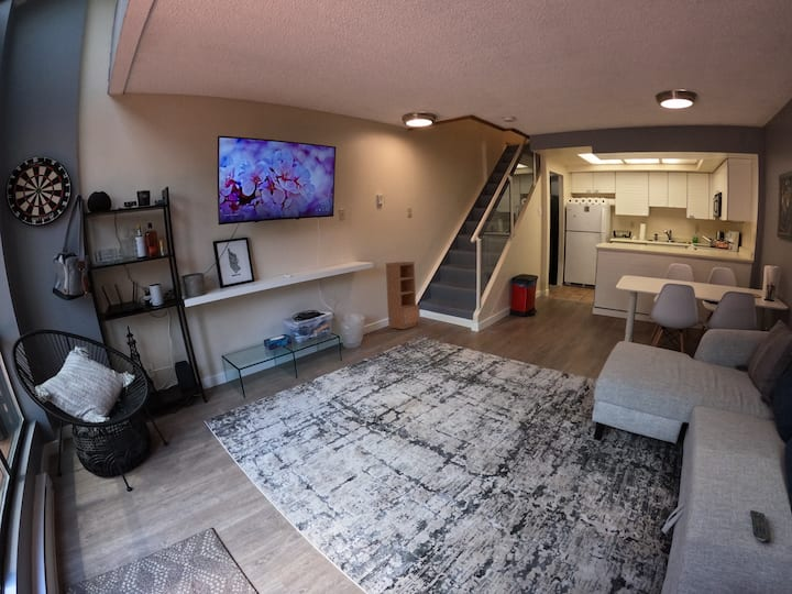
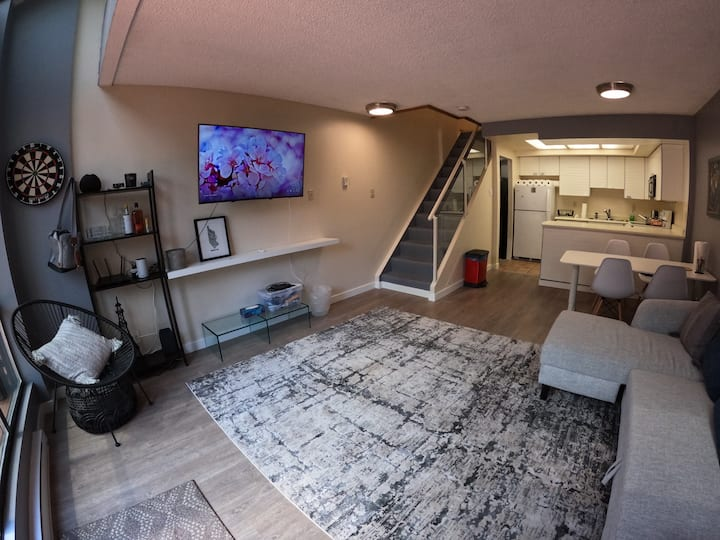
- remote control [749,509,770,542]
- bookcase [385,261,421,330]
